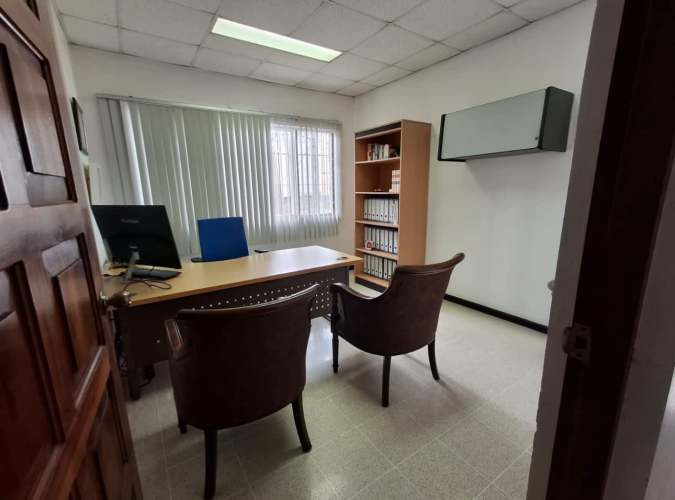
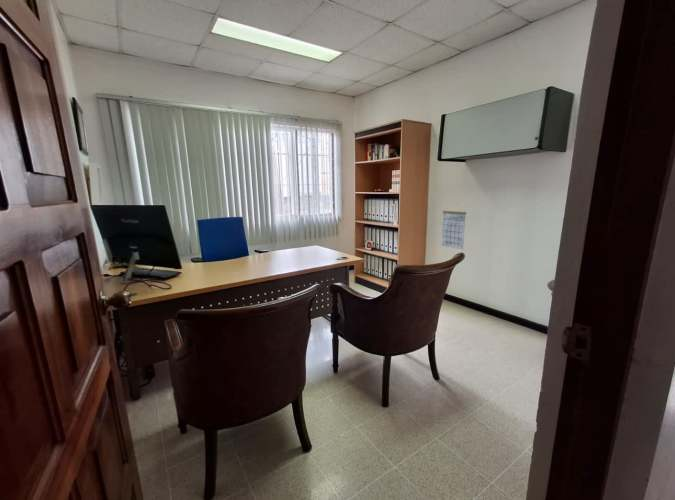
+ calendar [440,204,467,251]
